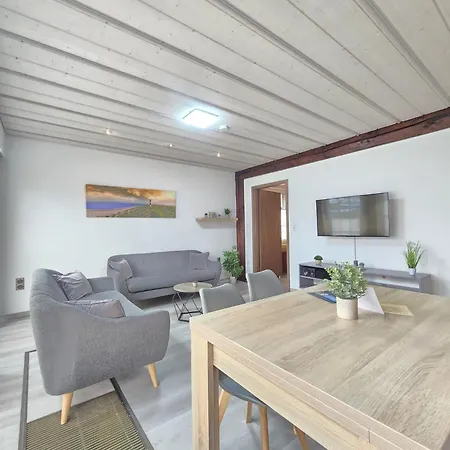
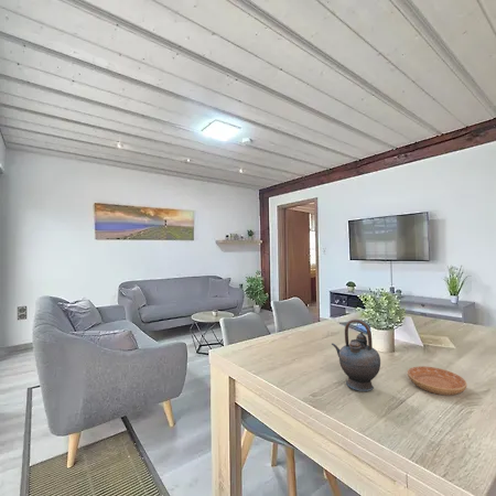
+ saucer [407,365,467,397]
+ teapot [331,319,381,392]
